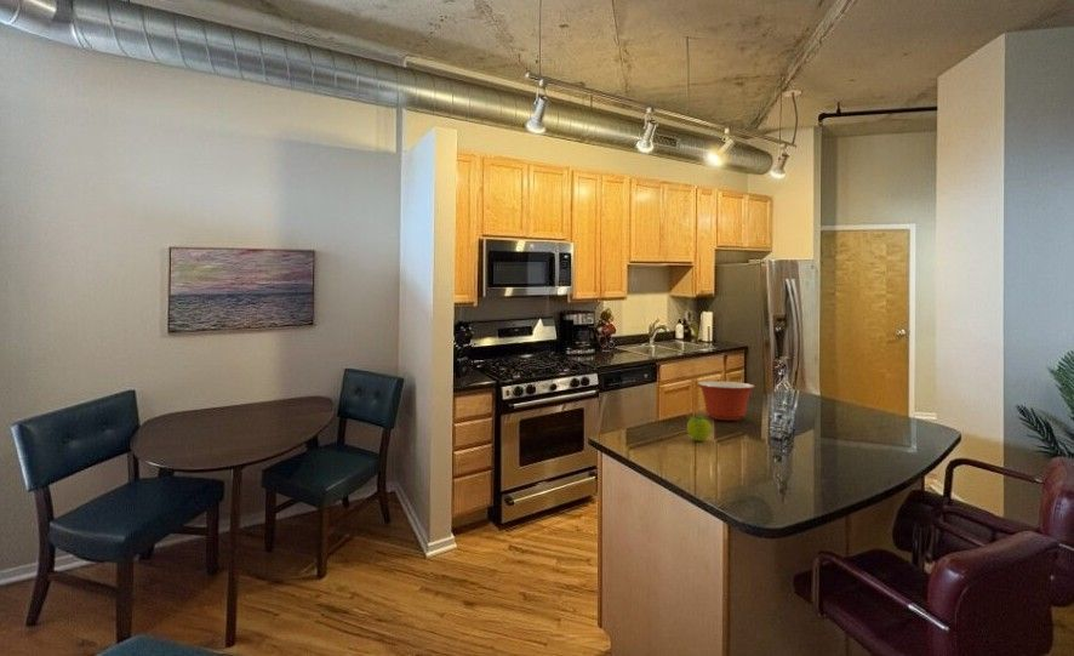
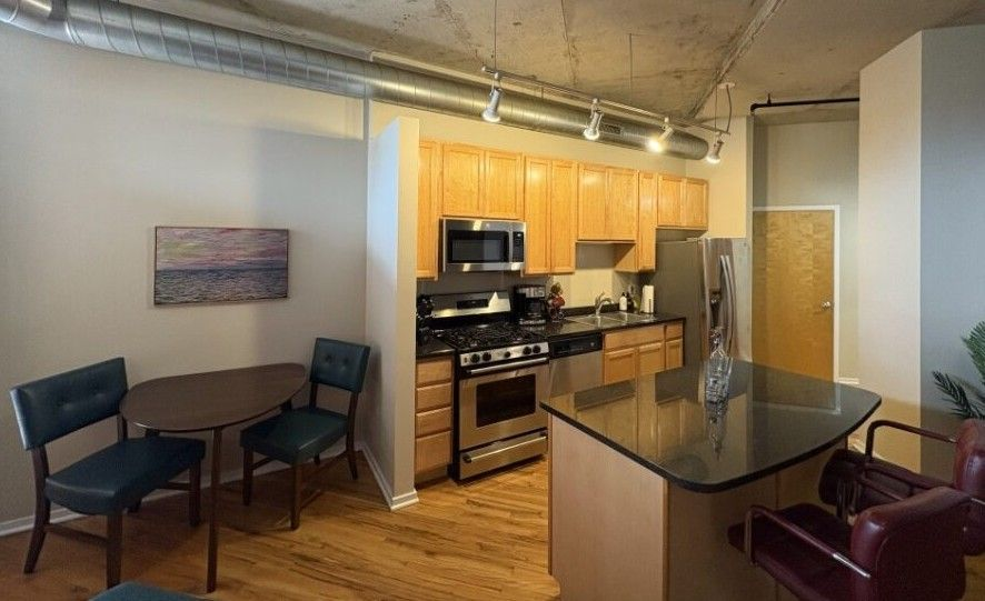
- mixing bowl [697,381,755,422]
- fruit [686,415,713,443]
